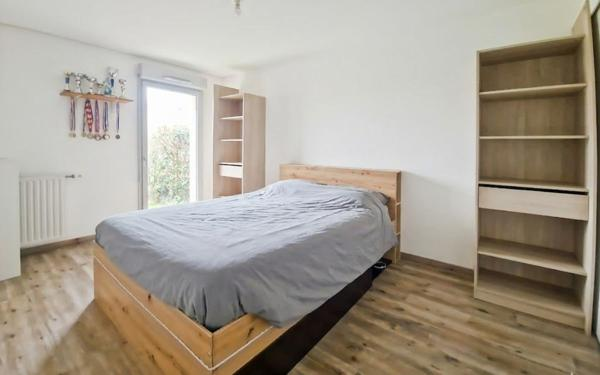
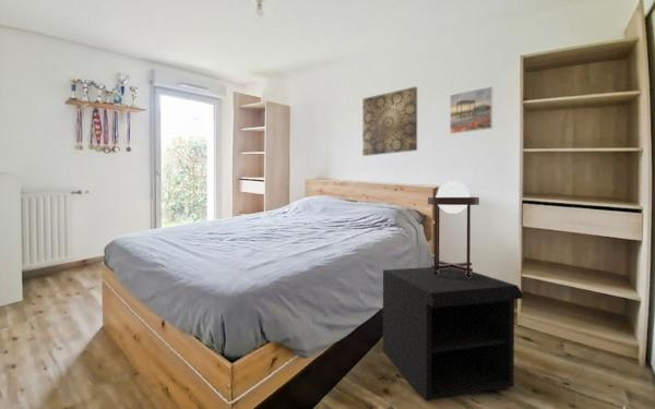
+ table lamp [427,180,480,278]
+ nightstand [382,266,524,402]
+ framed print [449,85,493,135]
+ wall art [361,85,418,157]
